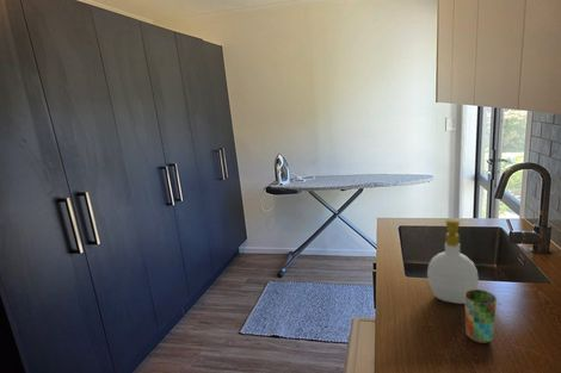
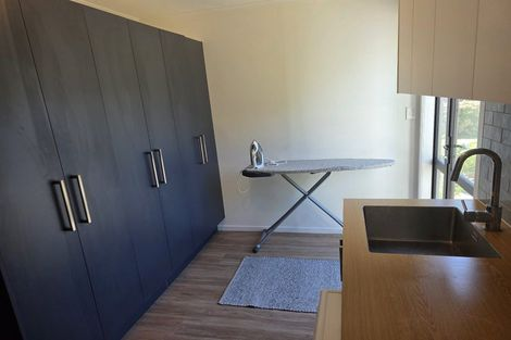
- cup [464,288,498,344]
- soap bottle [426,218,480,305]
